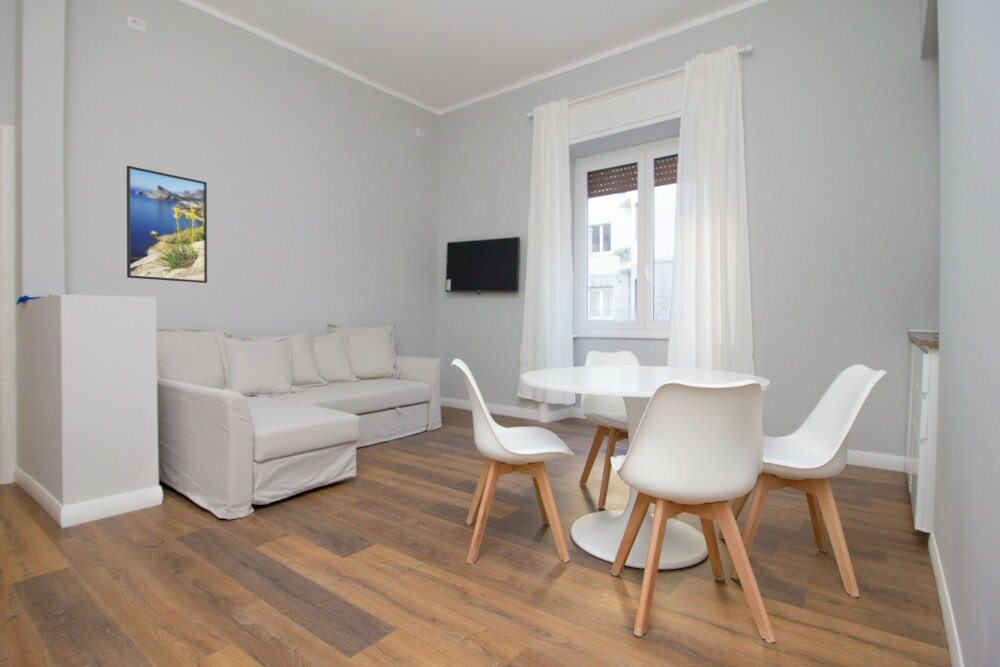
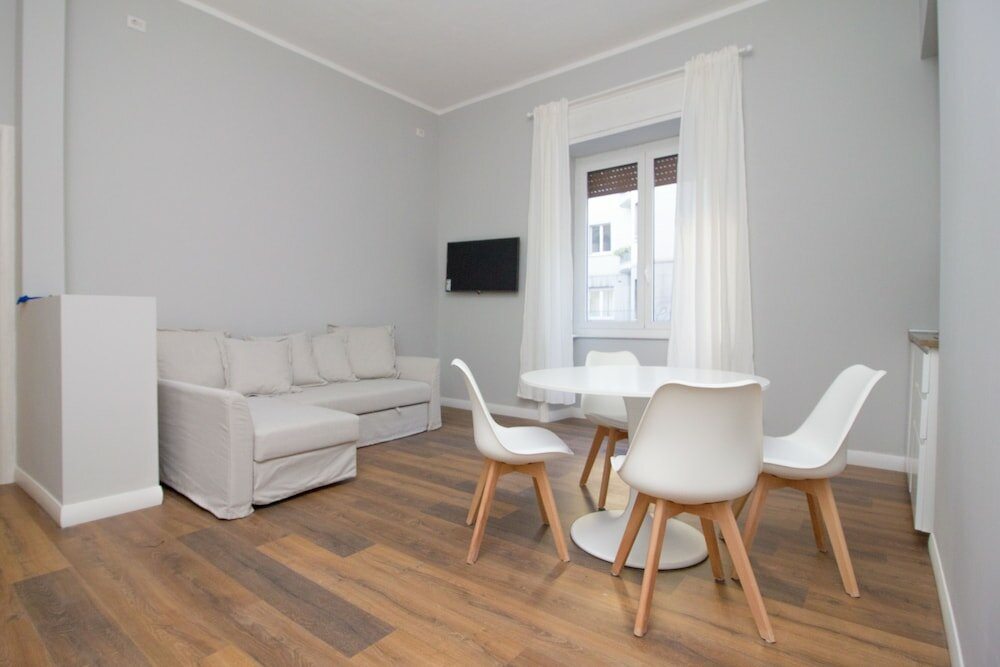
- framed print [126,165,208,284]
